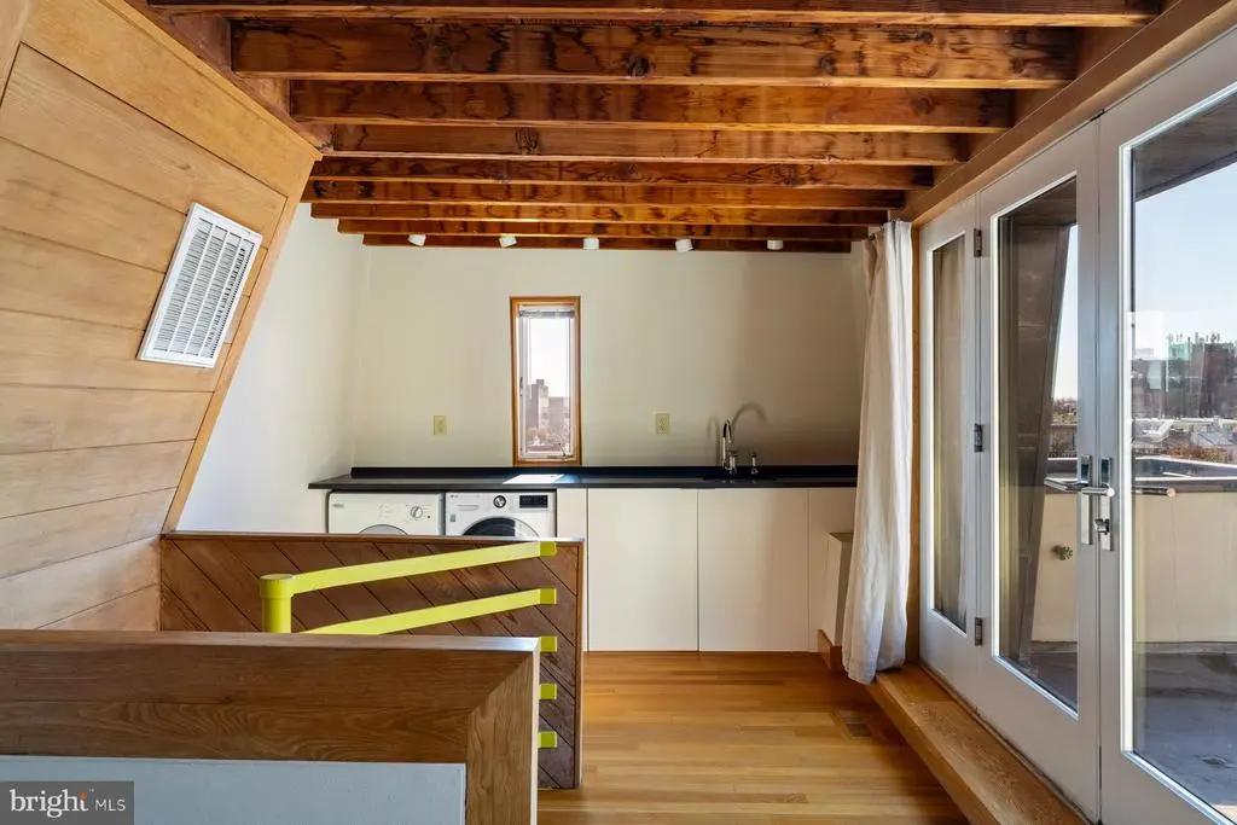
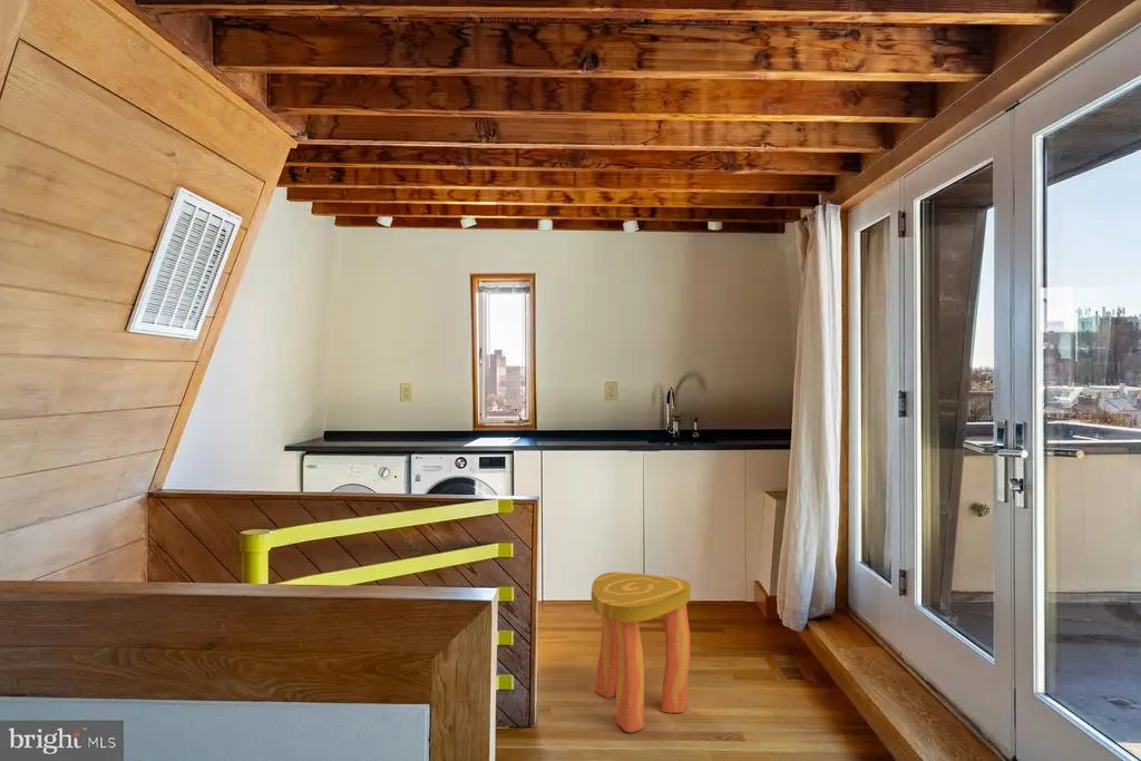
+ stool [591,572,692,733]
